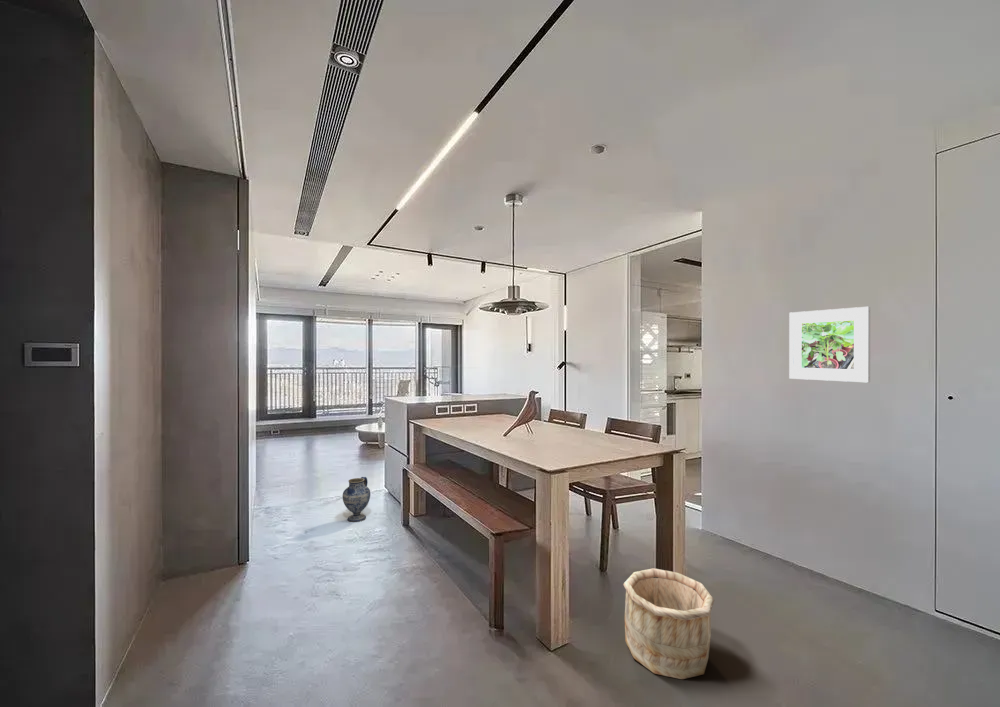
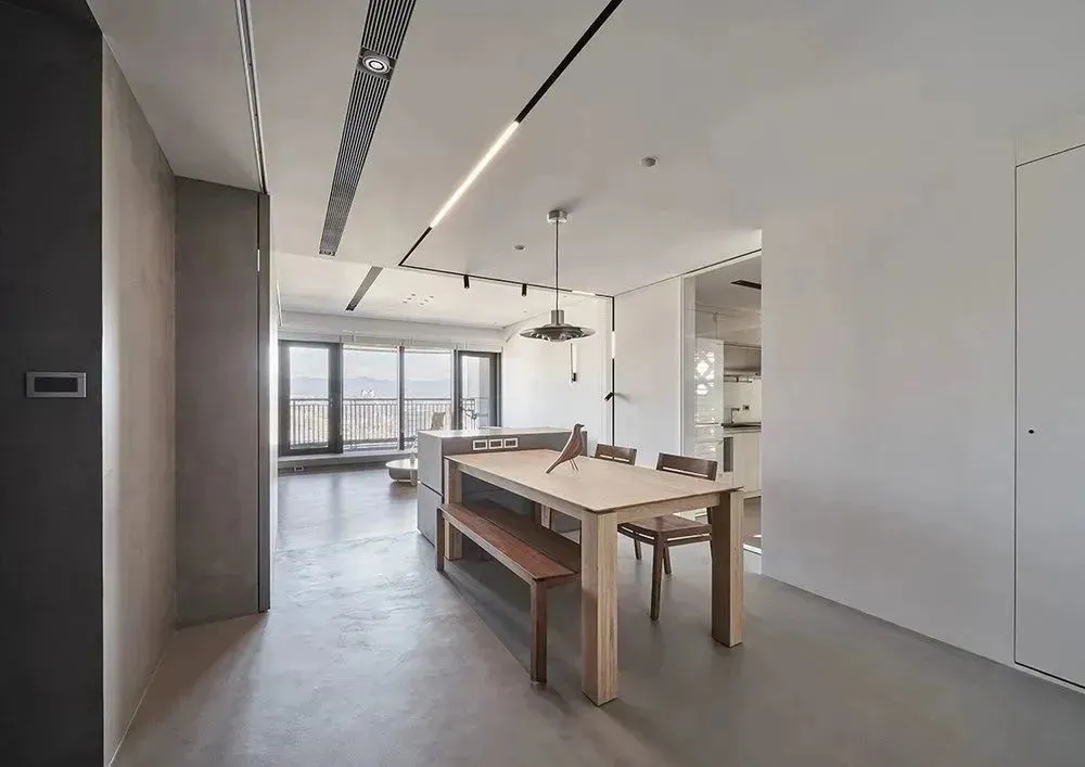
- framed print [788,306,871,384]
- ceramic jug [342,476,371,523]
- wooden bucket [623,567,715,680]
